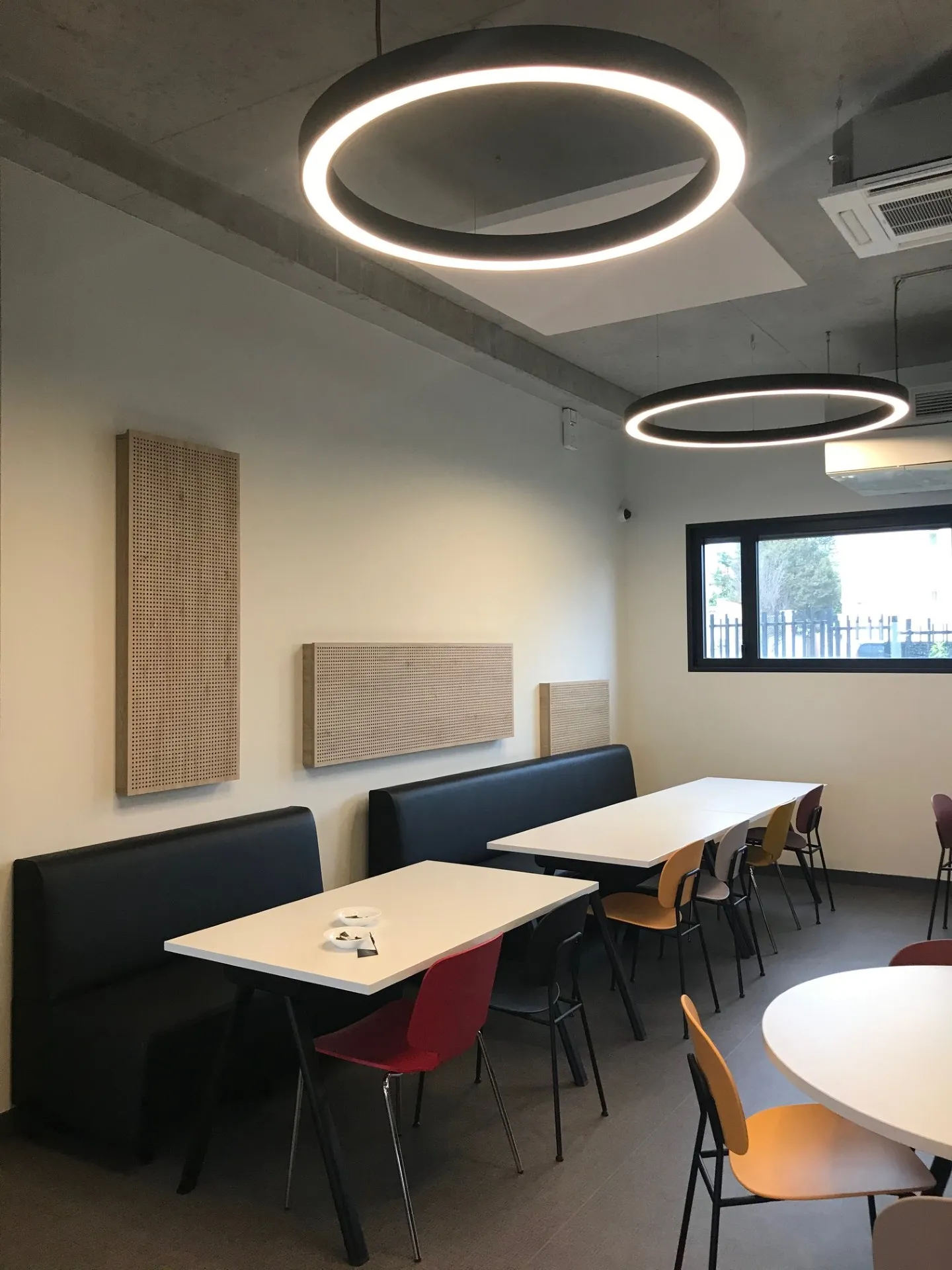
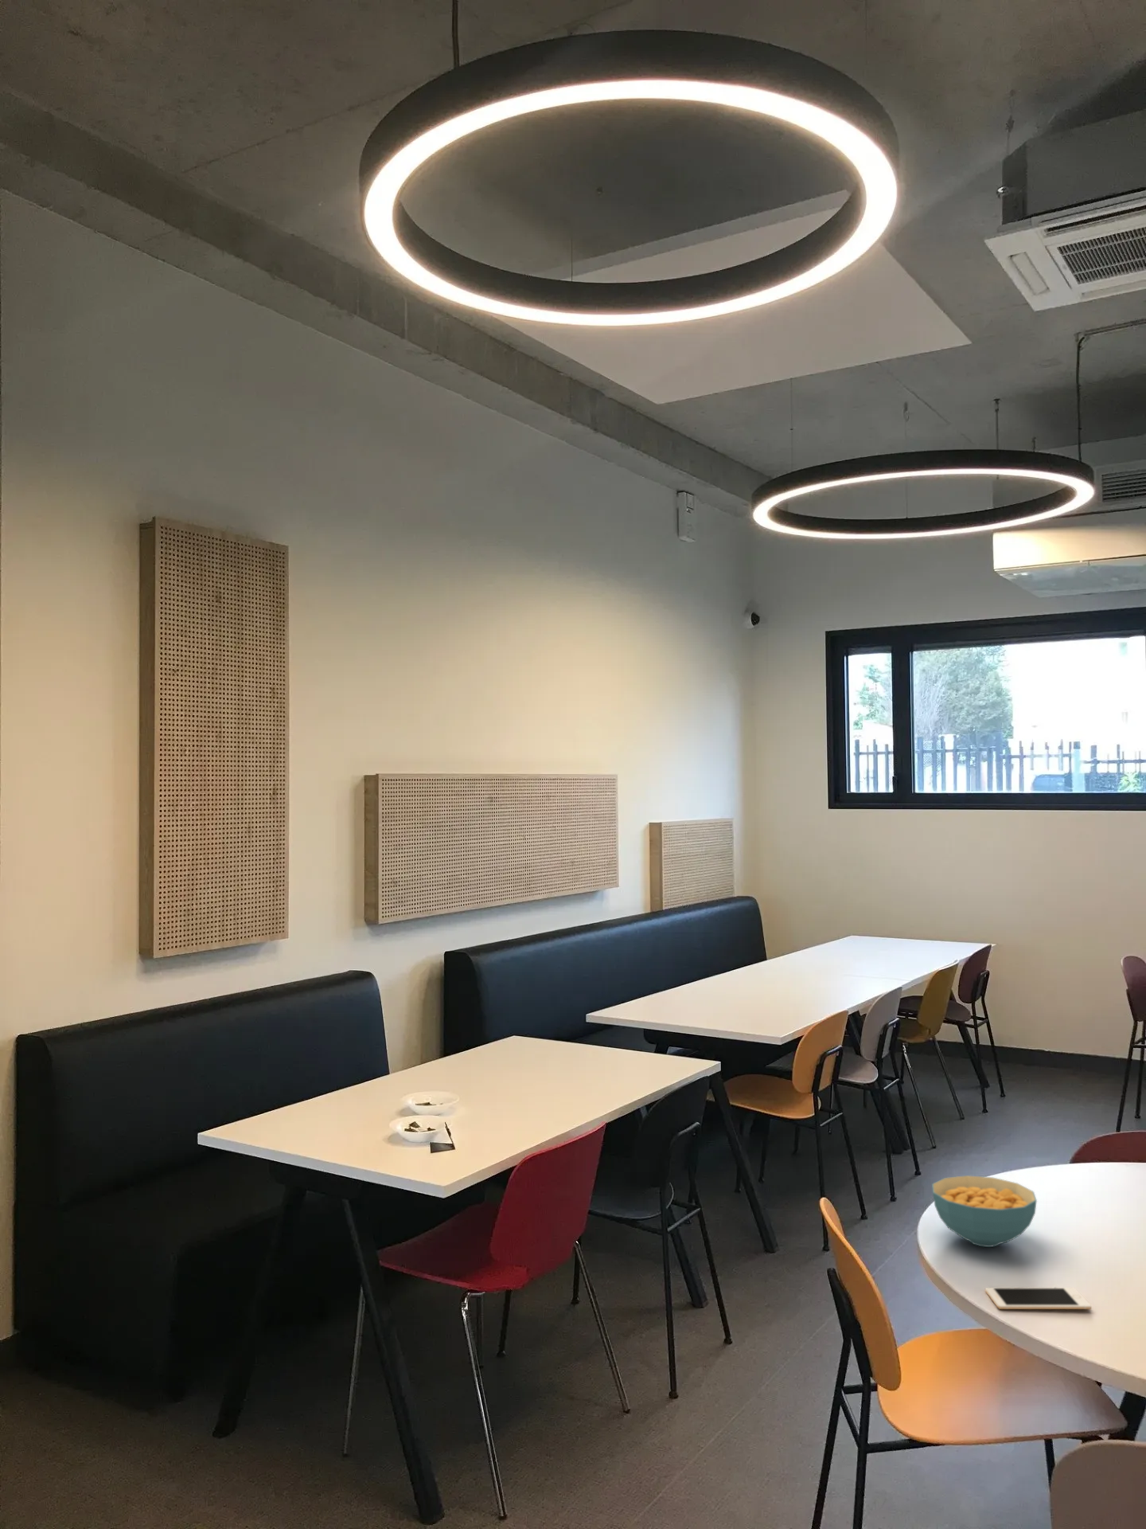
+ cell phone [985,1287,1092,1310]
+ cereal bowl [931,1175,1038,1248]
